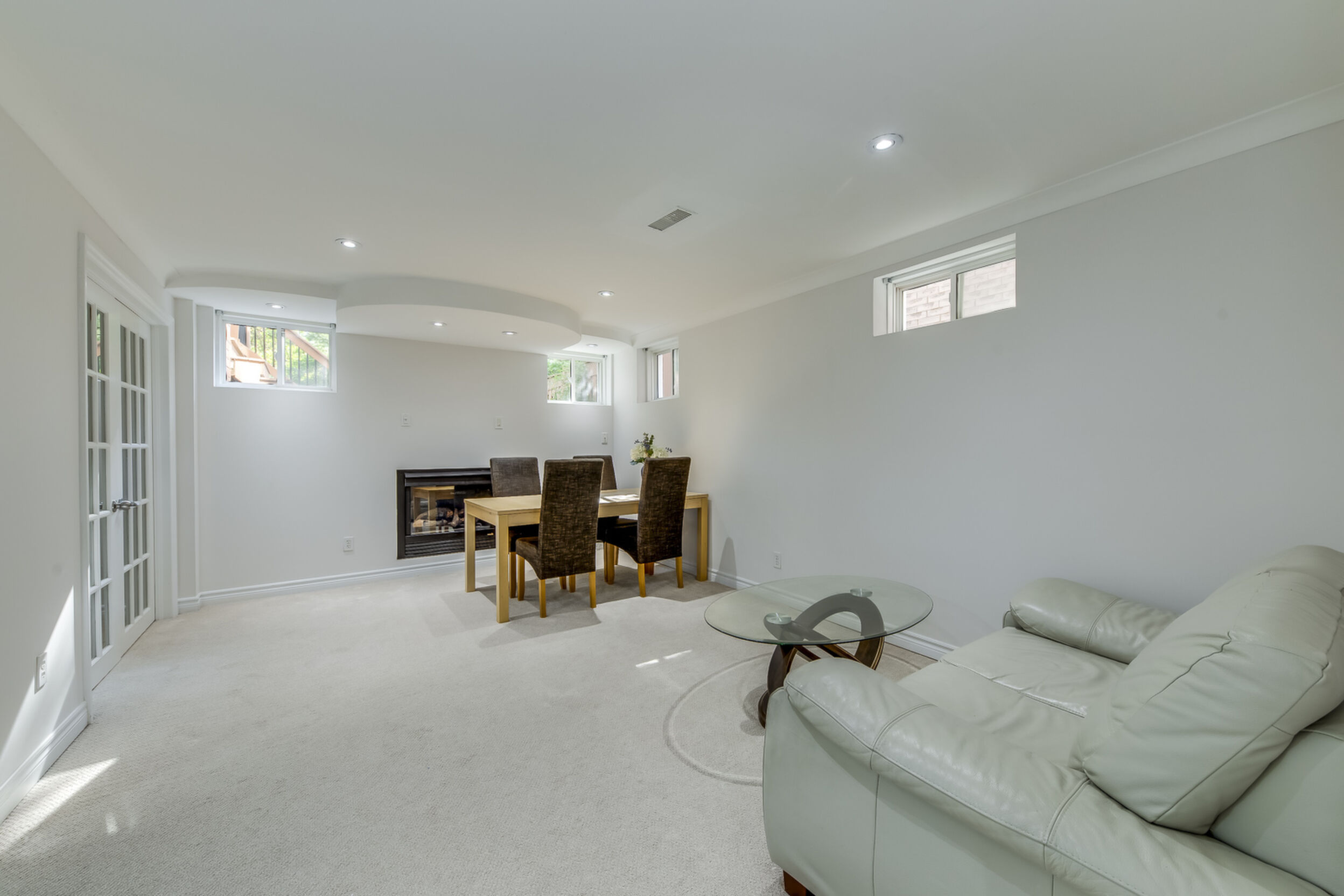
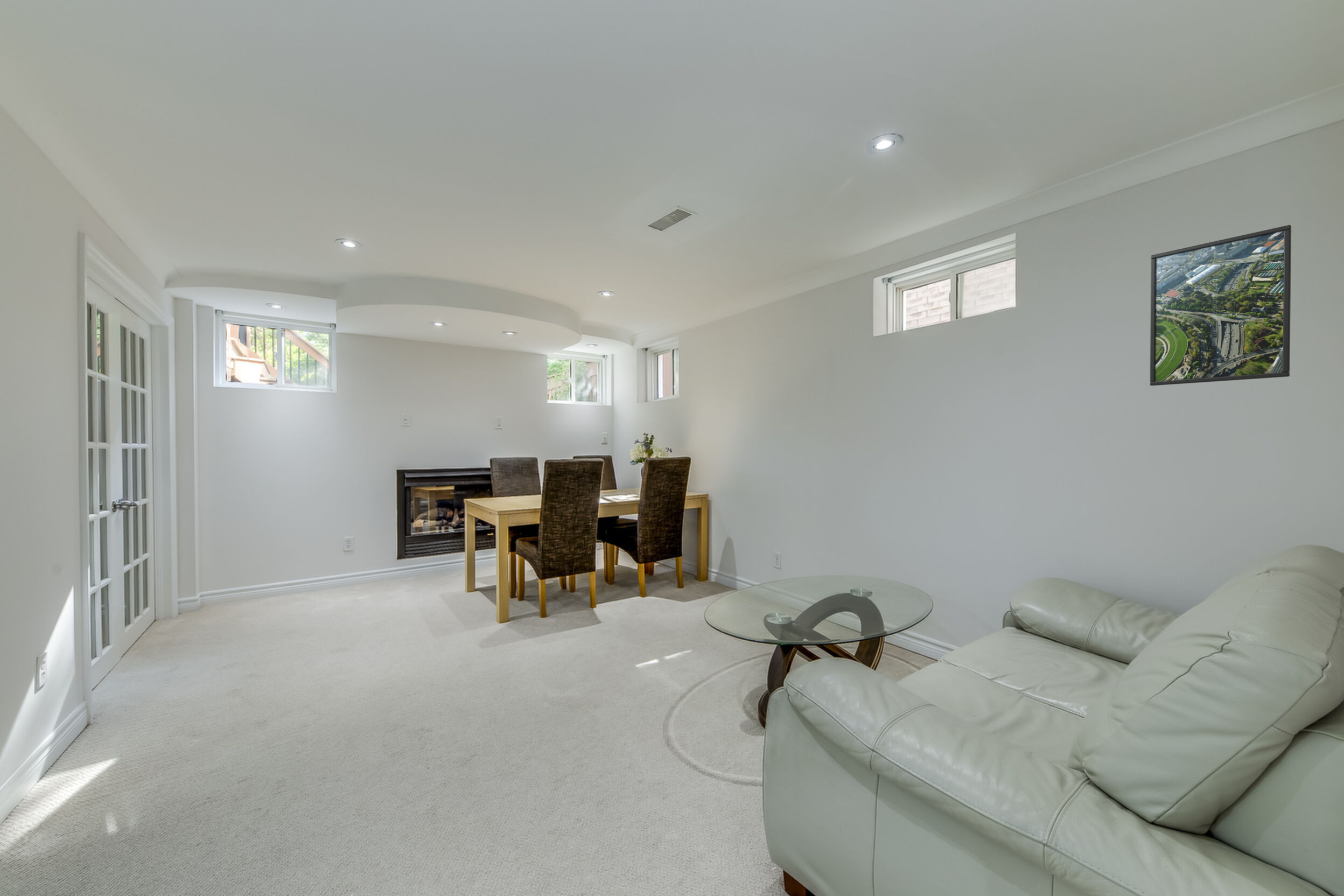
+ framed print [1150,225,1292,386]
